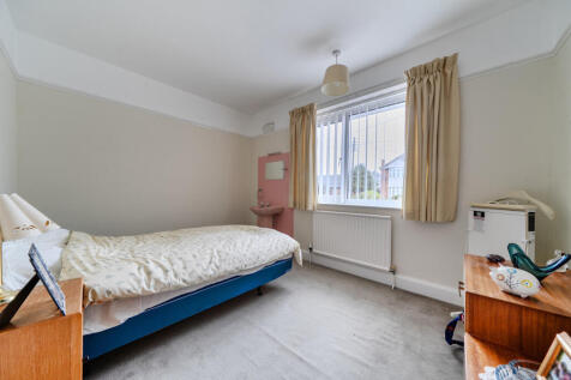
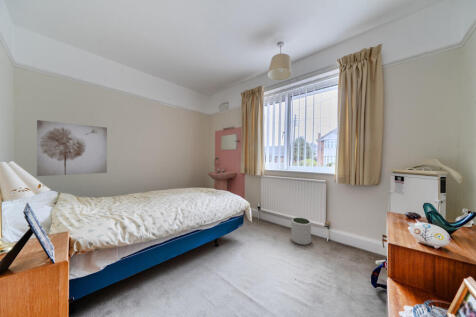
+ wall art [36,119,108,177]
+ plant pot [290,217,312,246]
